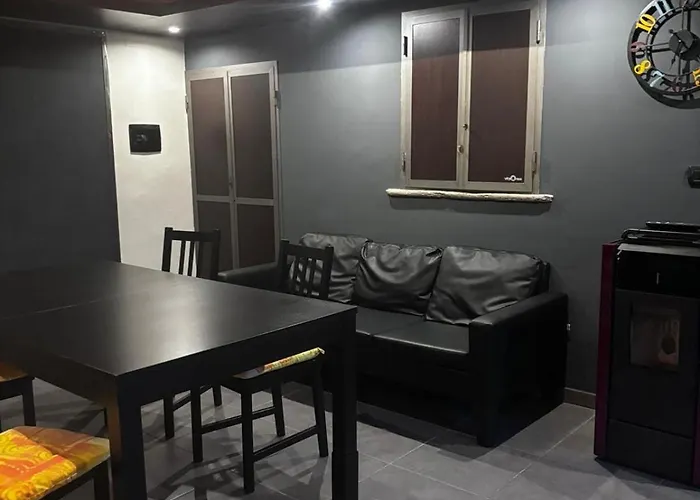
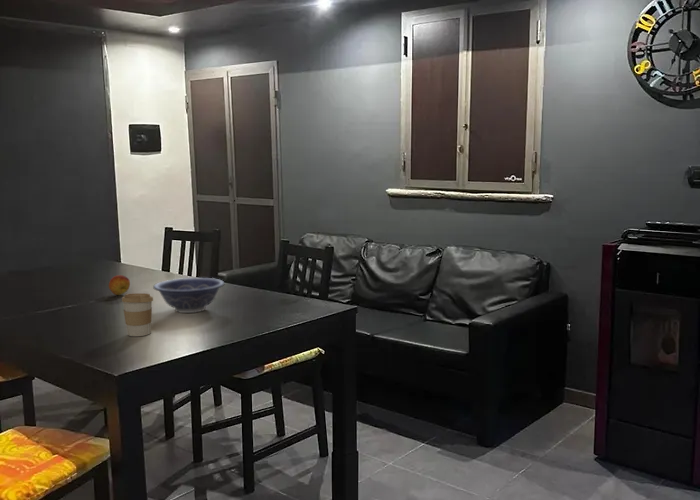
+ decorative bowl [152,277,226,314]
+ fruit [108,274,131,296]
+ coffee cup [121,292,154,337]
